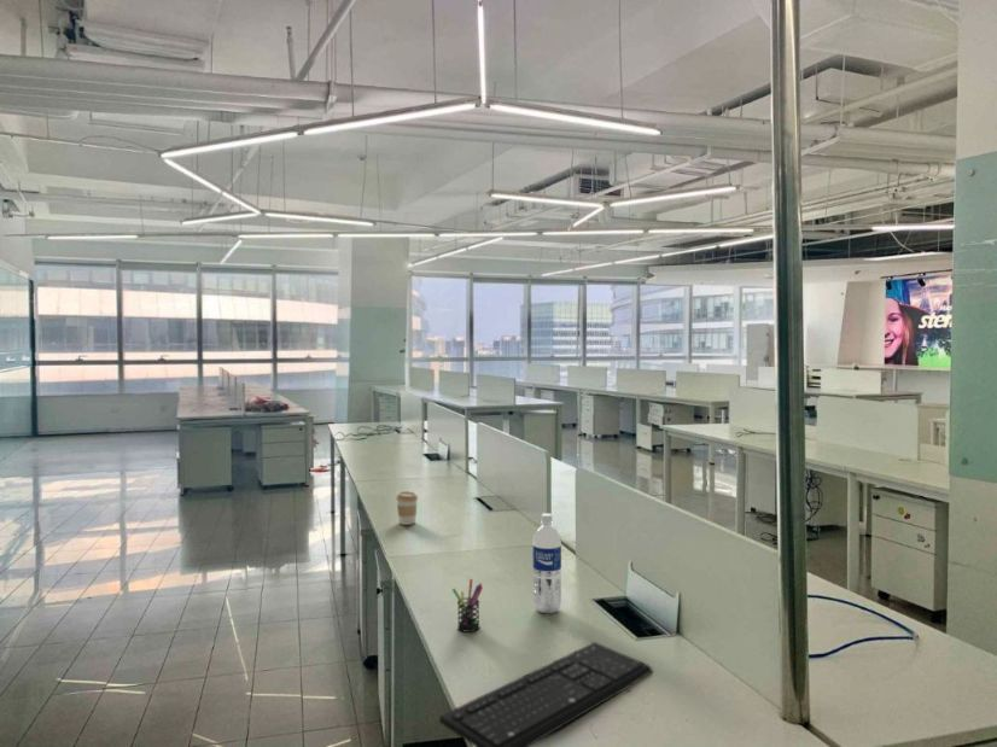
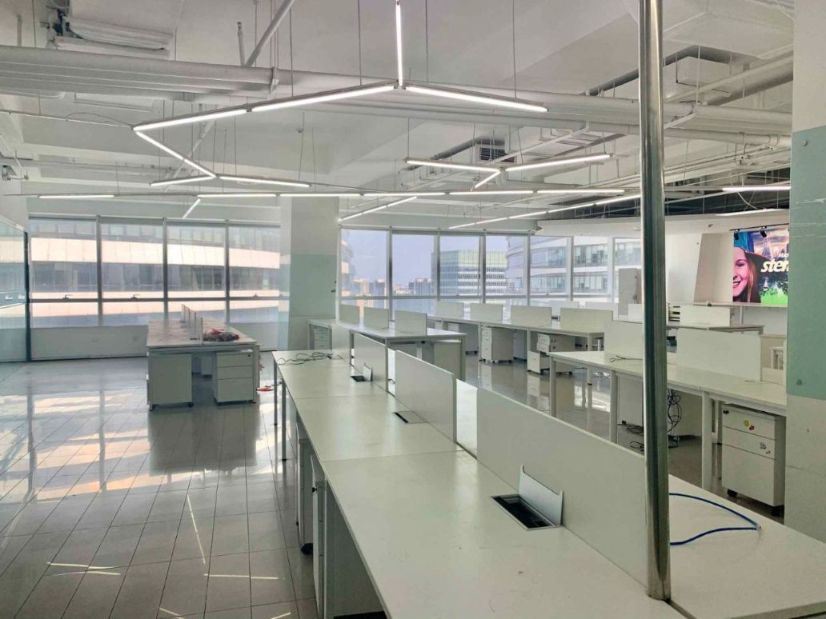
- water bottle [531,512,562,614]
- pen holder [451,578,484,634]
- keyboard [438,641,654,747]
- coffee cup [395,490,419,526]
